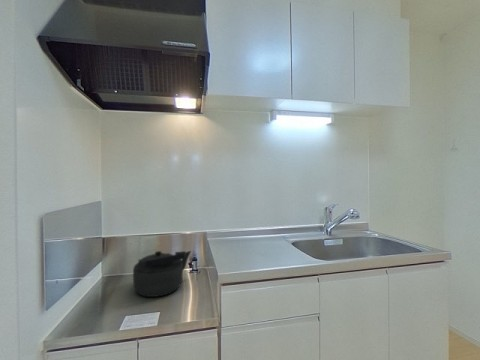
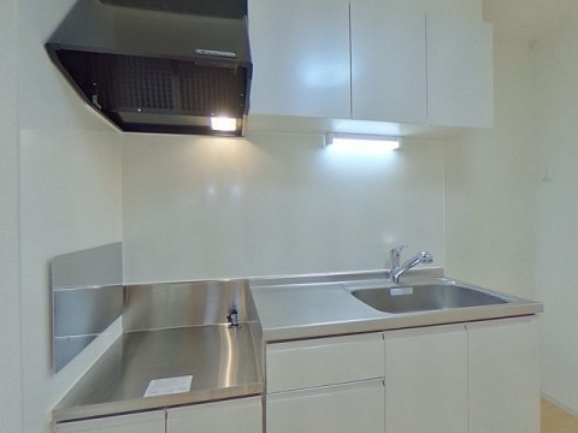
- kettle [132,250,192,298]
